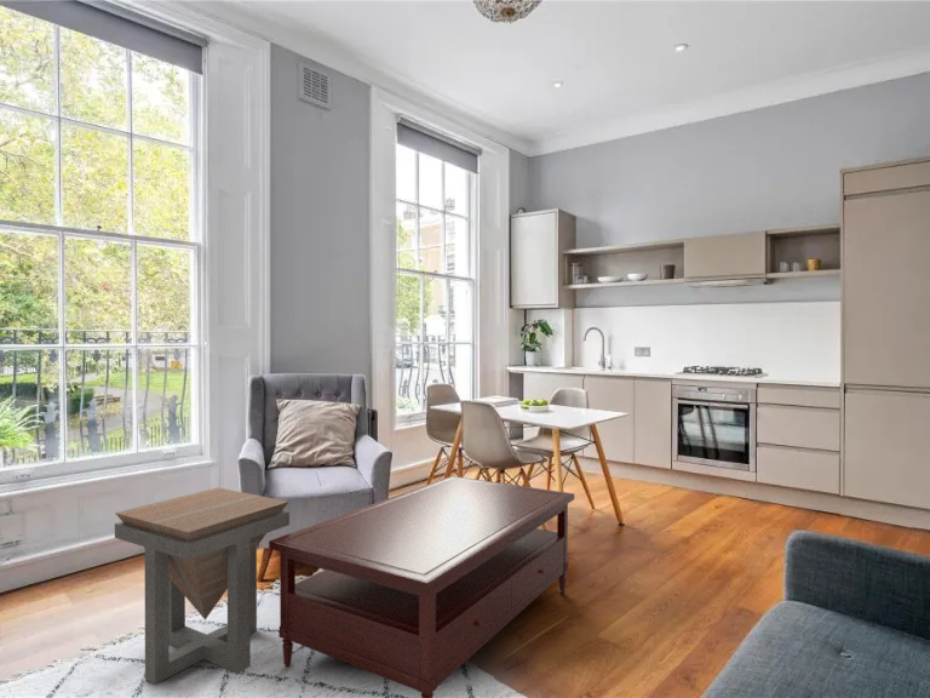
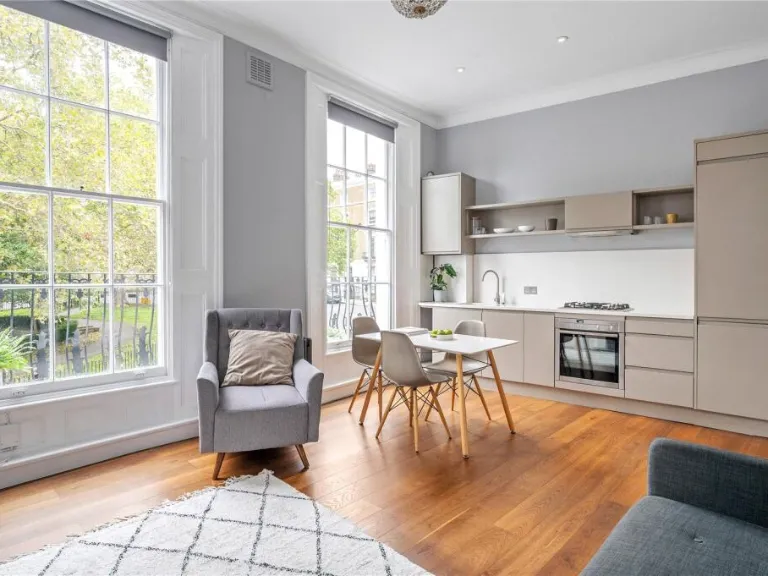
- coffee table [268,475,575,698]
- side table [114,486,291,686]
